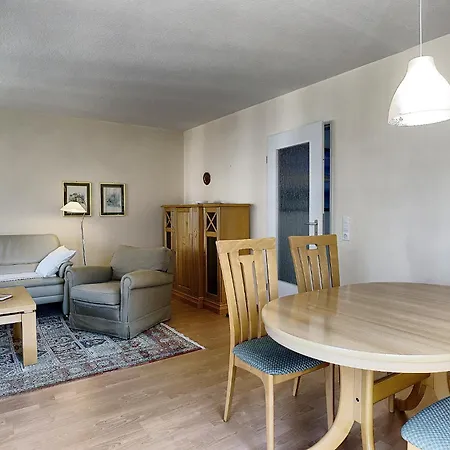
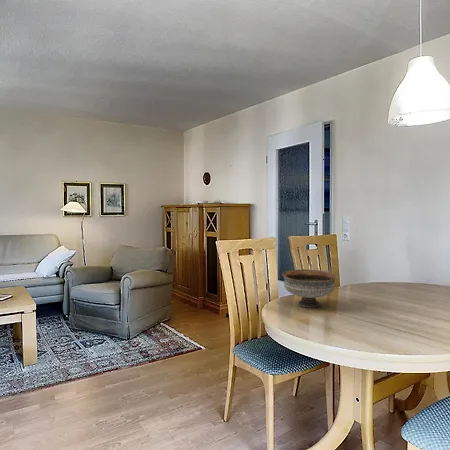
+ bowl [281,268,338,309]
